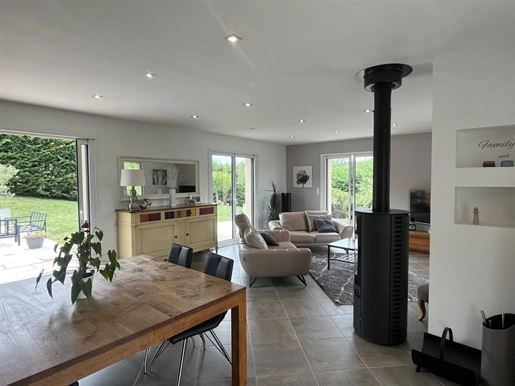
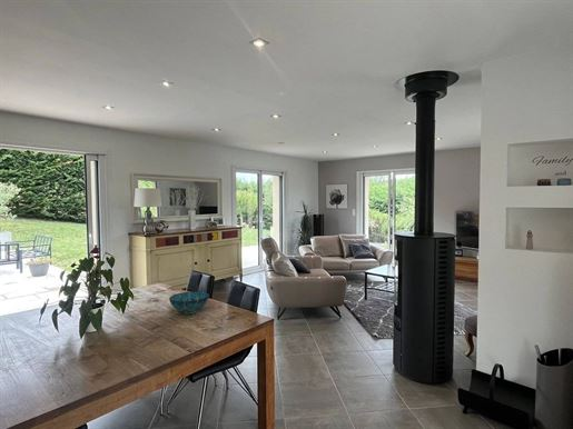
+ decorative bowl [168,290,210,315]
